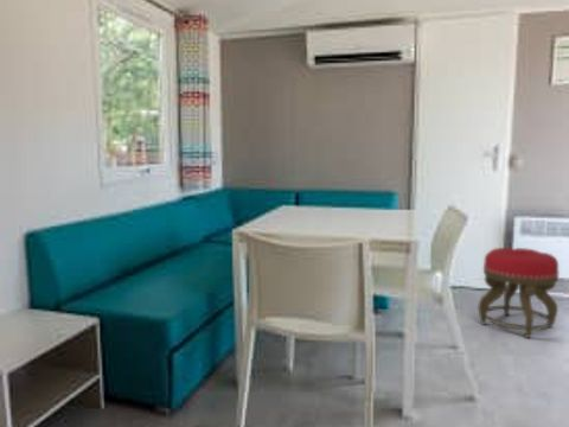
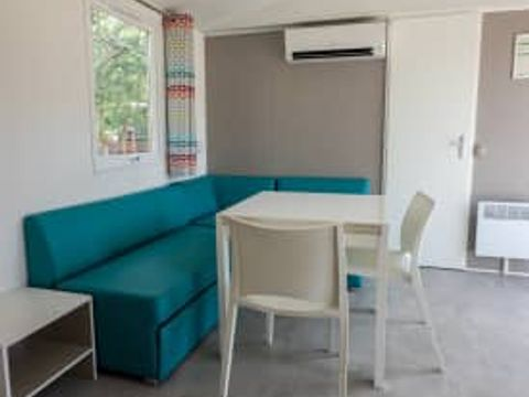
- stool [478,247,560,339]
